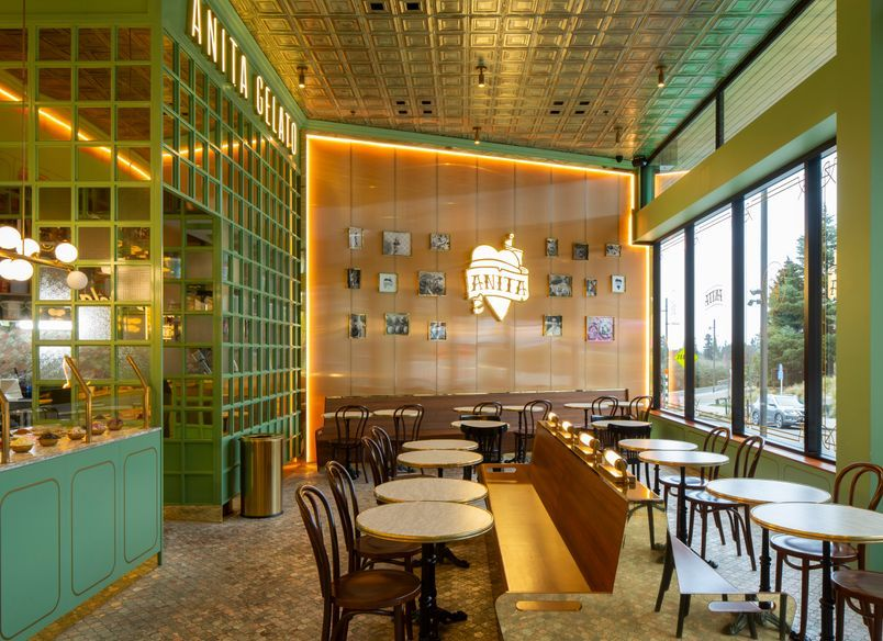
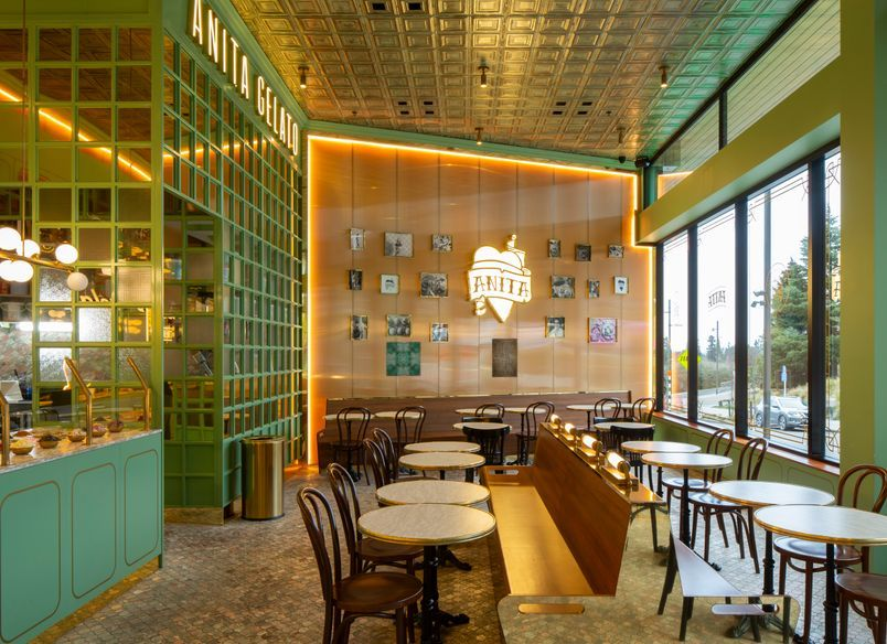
+ wall art [491,337,519,378]
+ wall art [385,341,421,377]
